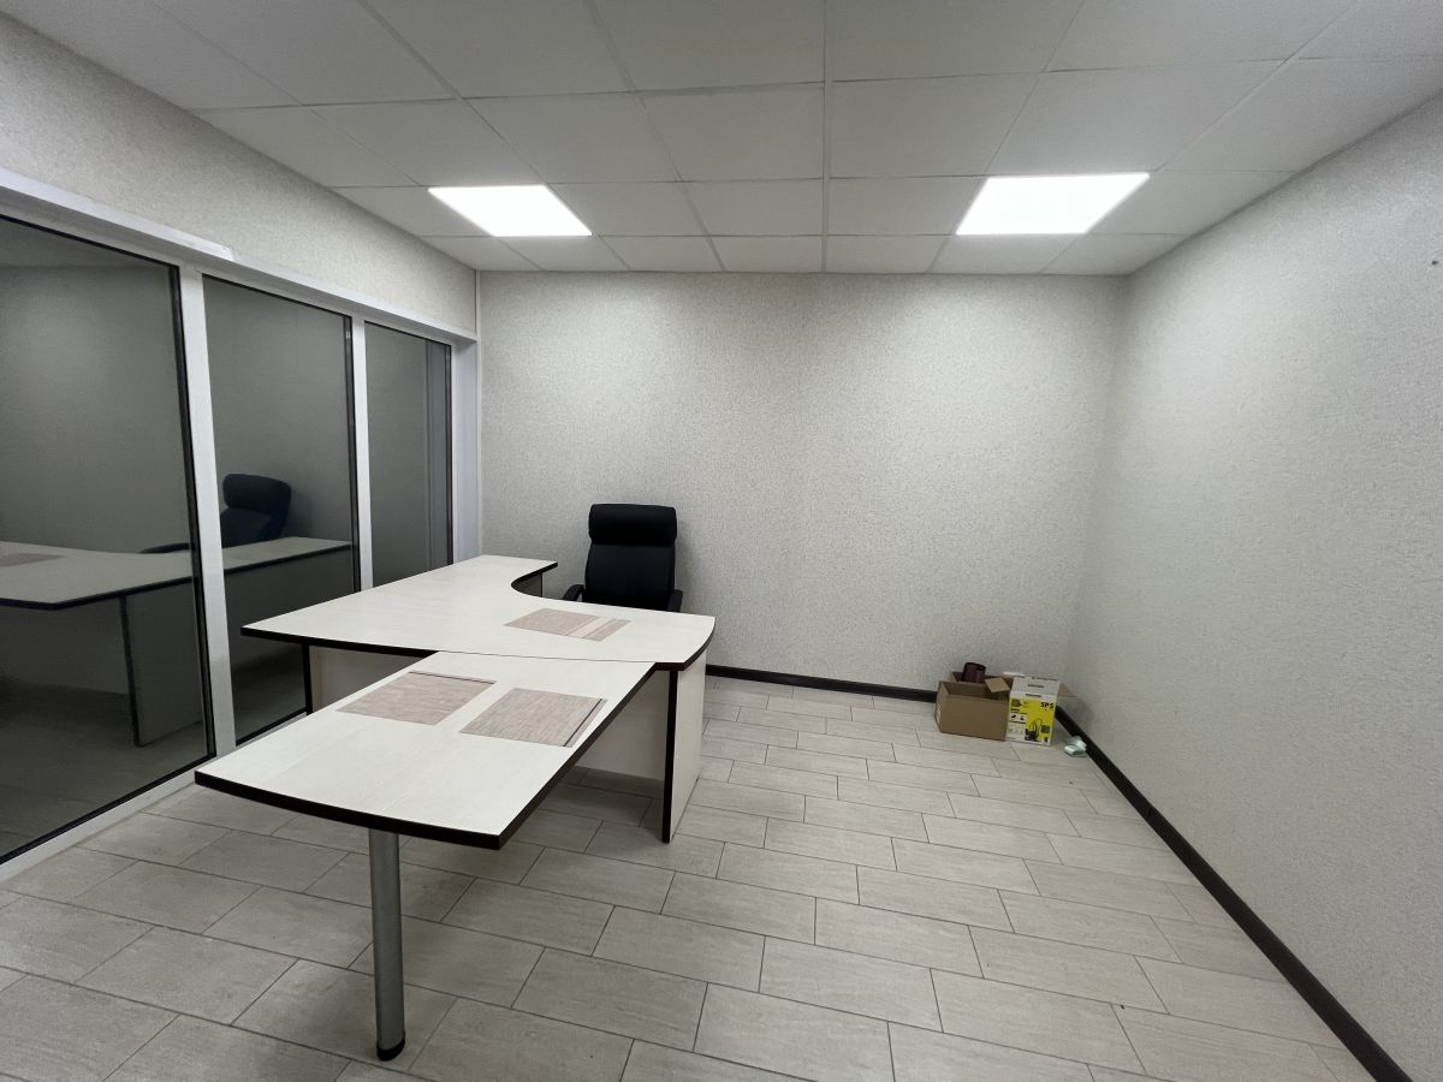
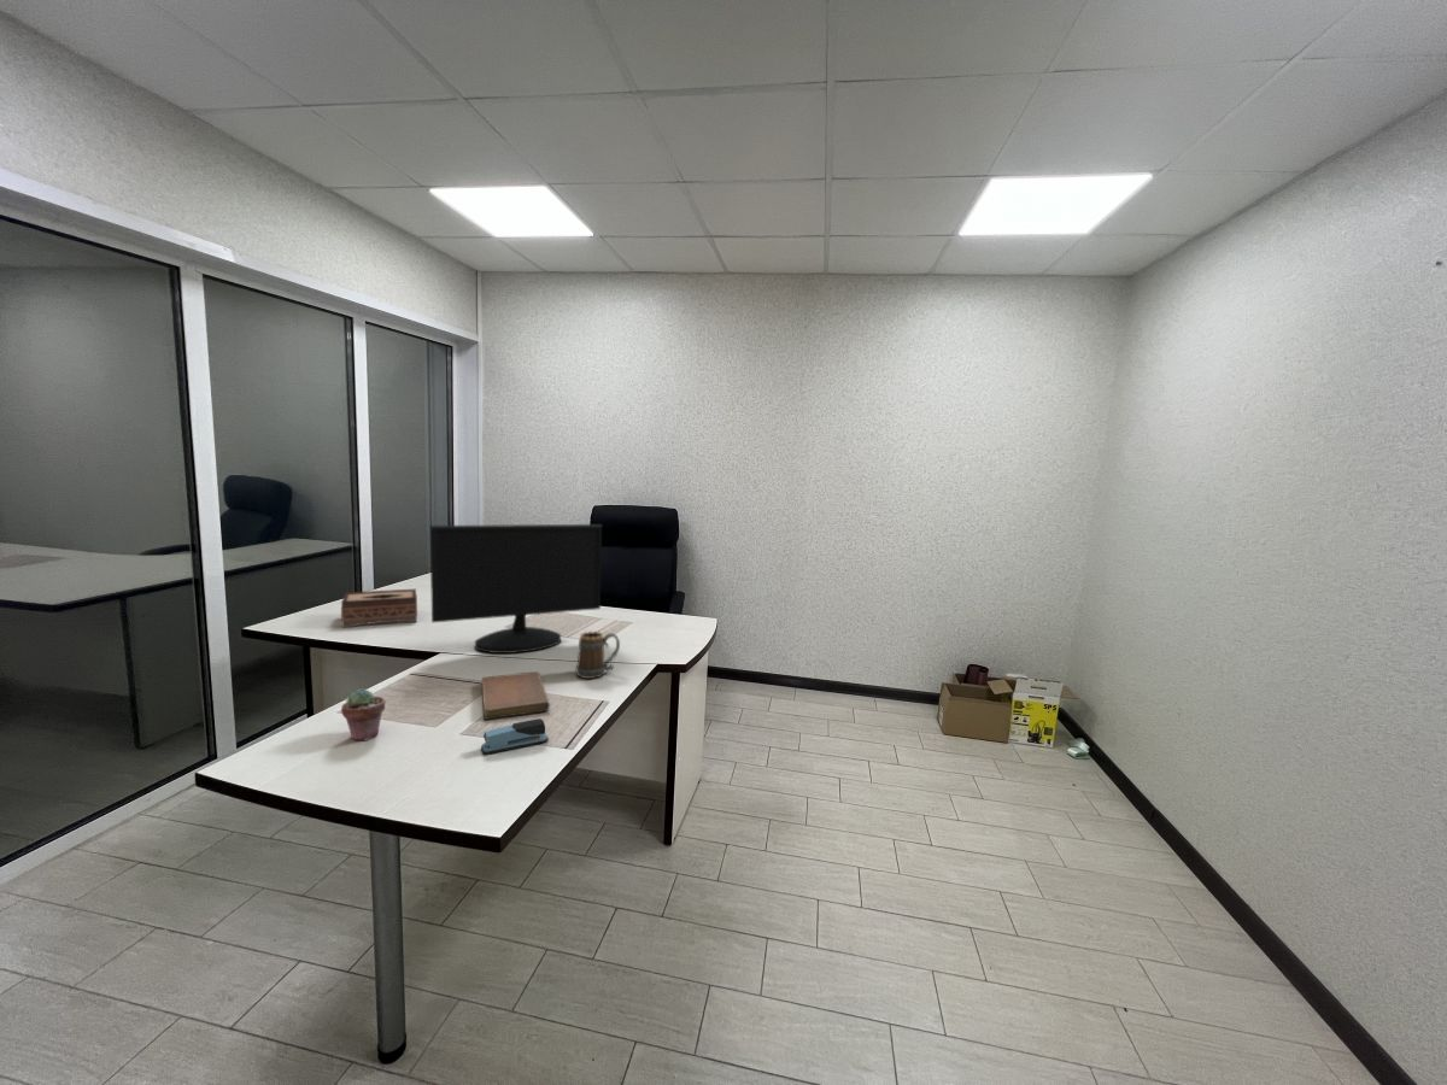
+ stapler [480,717,549,756]
+ potted succulent [340,687,386,743]
+ mug [575,631,621,680]
+ tissue box [340,588,418,628]
+ computer monitor [428,523,603,655]
+ notebook [481,670,551,721]
